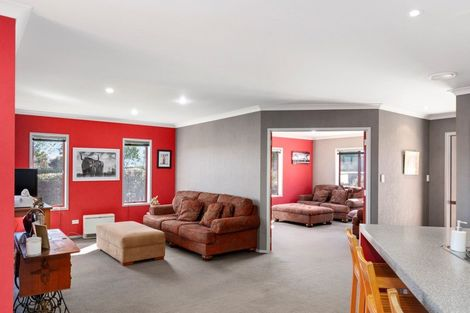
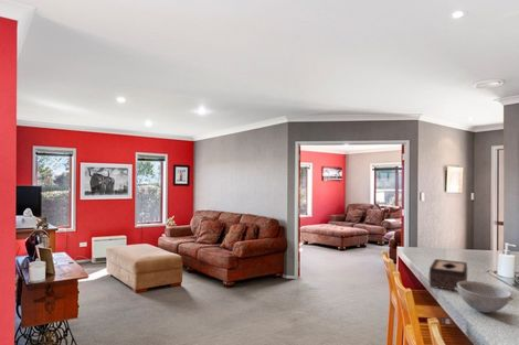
+ tissue box [428,258,468,292]
+ bowl [455,280,515,314]
